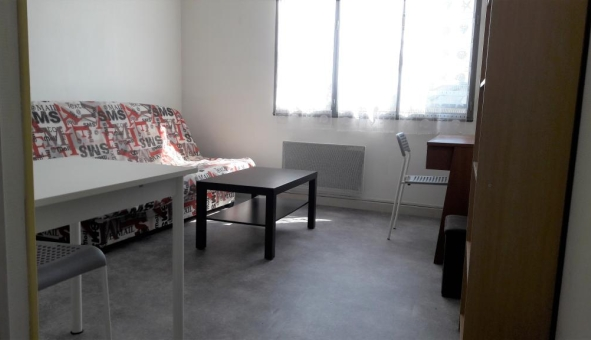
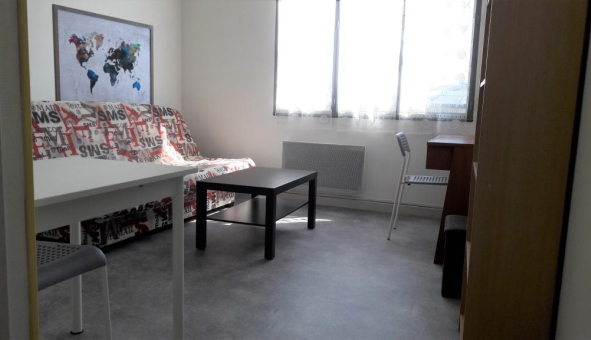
+ wall art [51,3,155,106]
